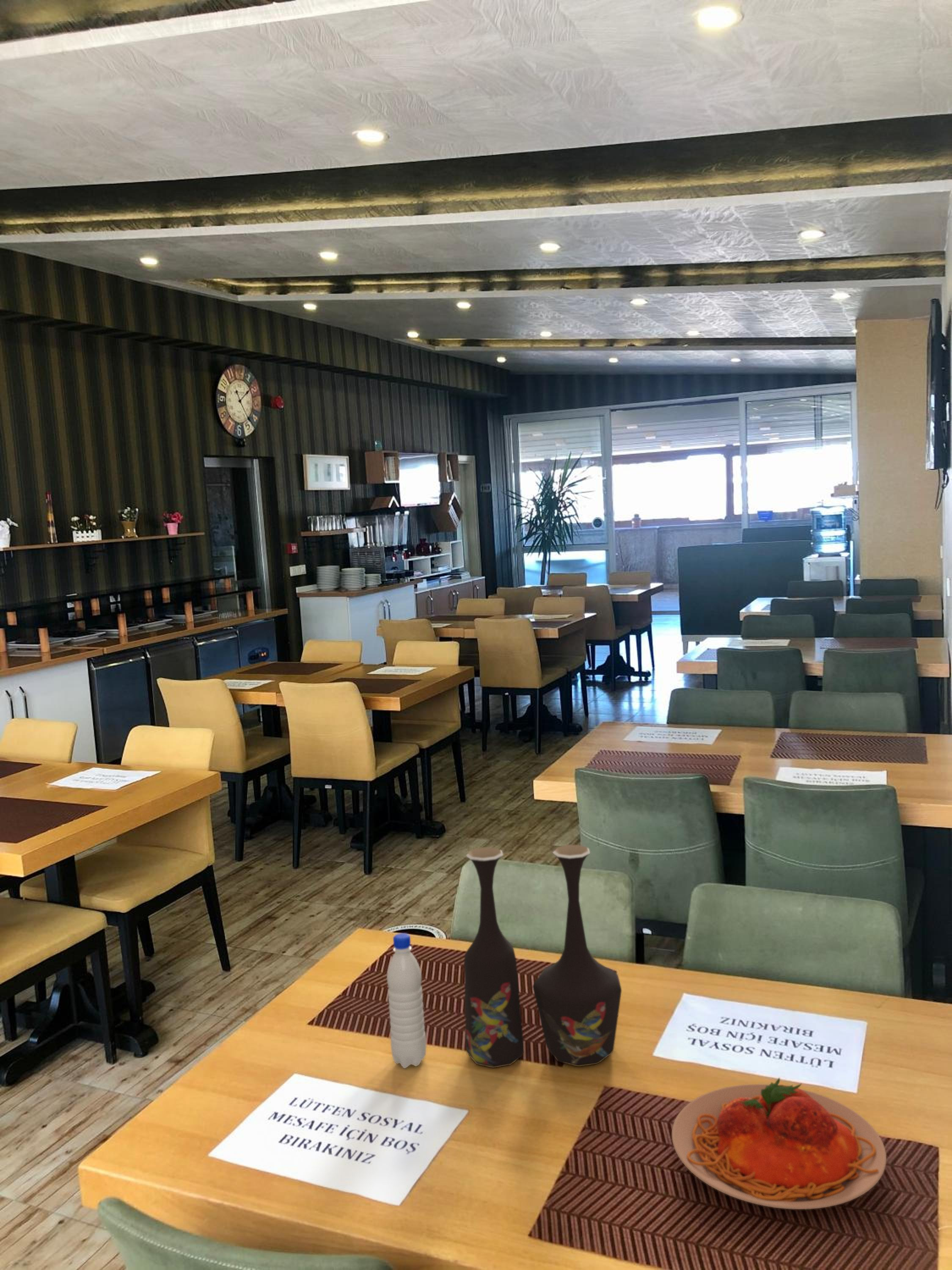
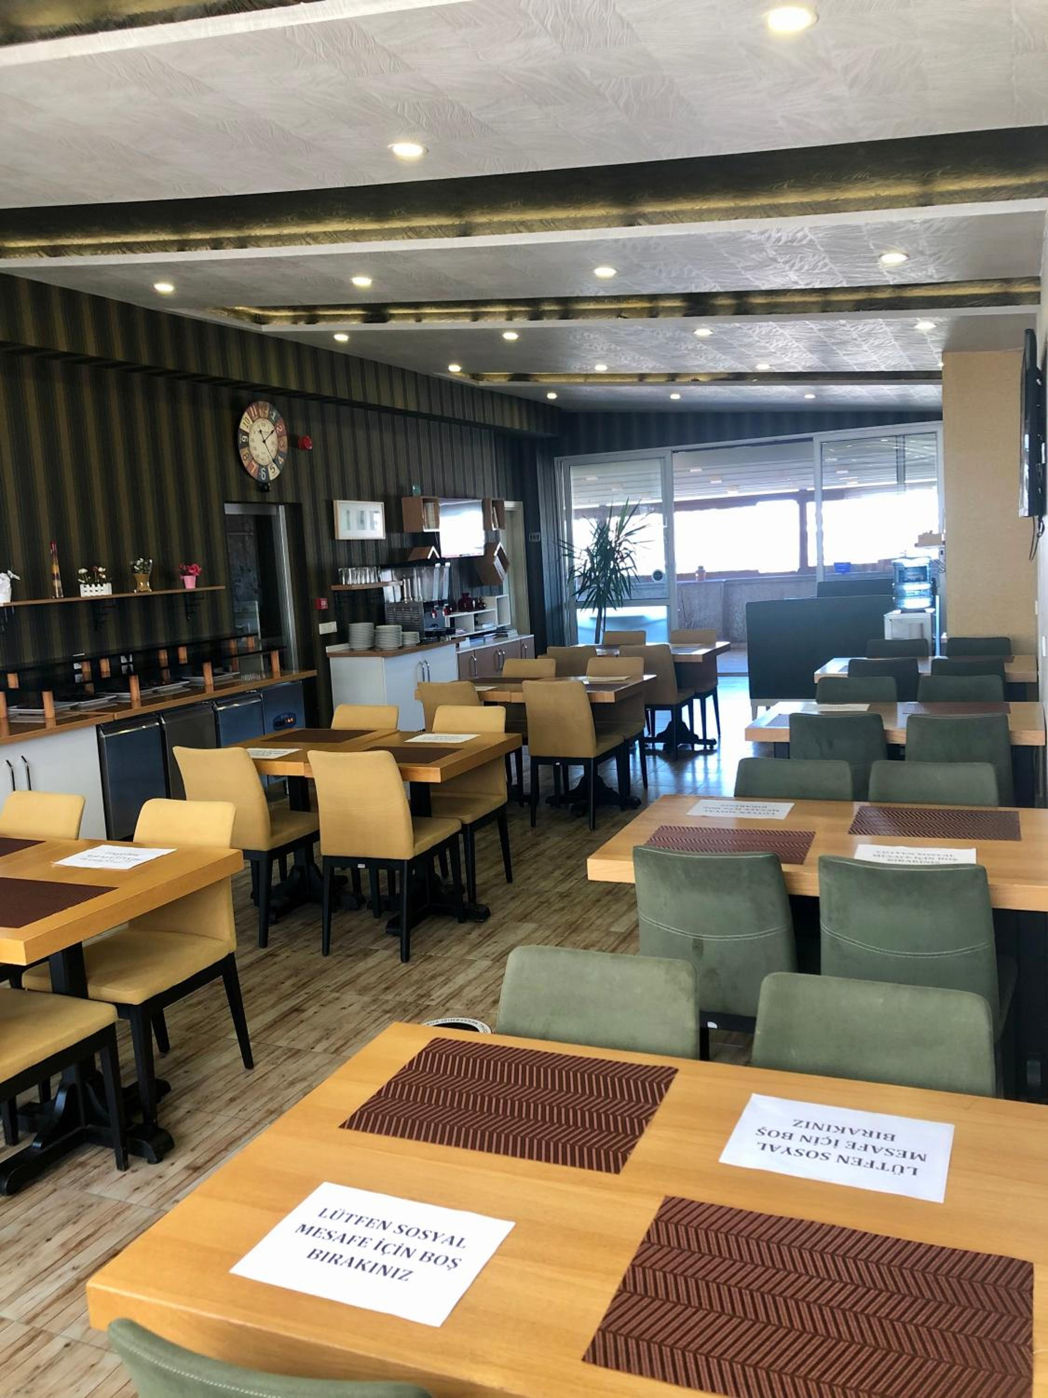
- plate [671,1077,887,1210]
- water bottle [386,933,426,1069]
- vase [464,844,622,1068]
